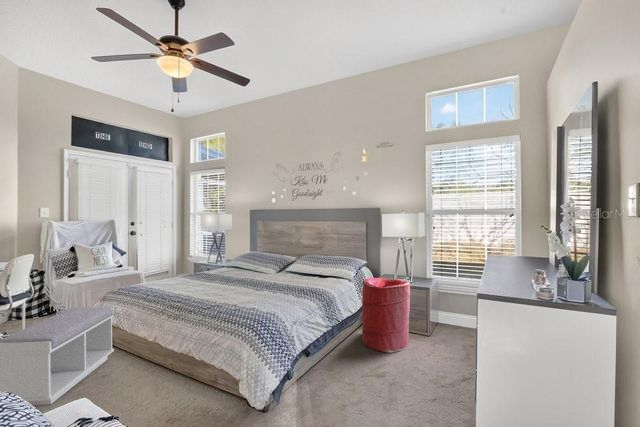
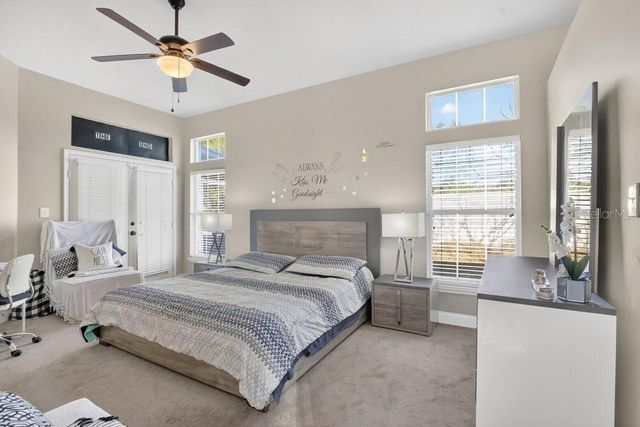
- bench [0,306,115,406]
- laundry hamper [361,277,411,353]
